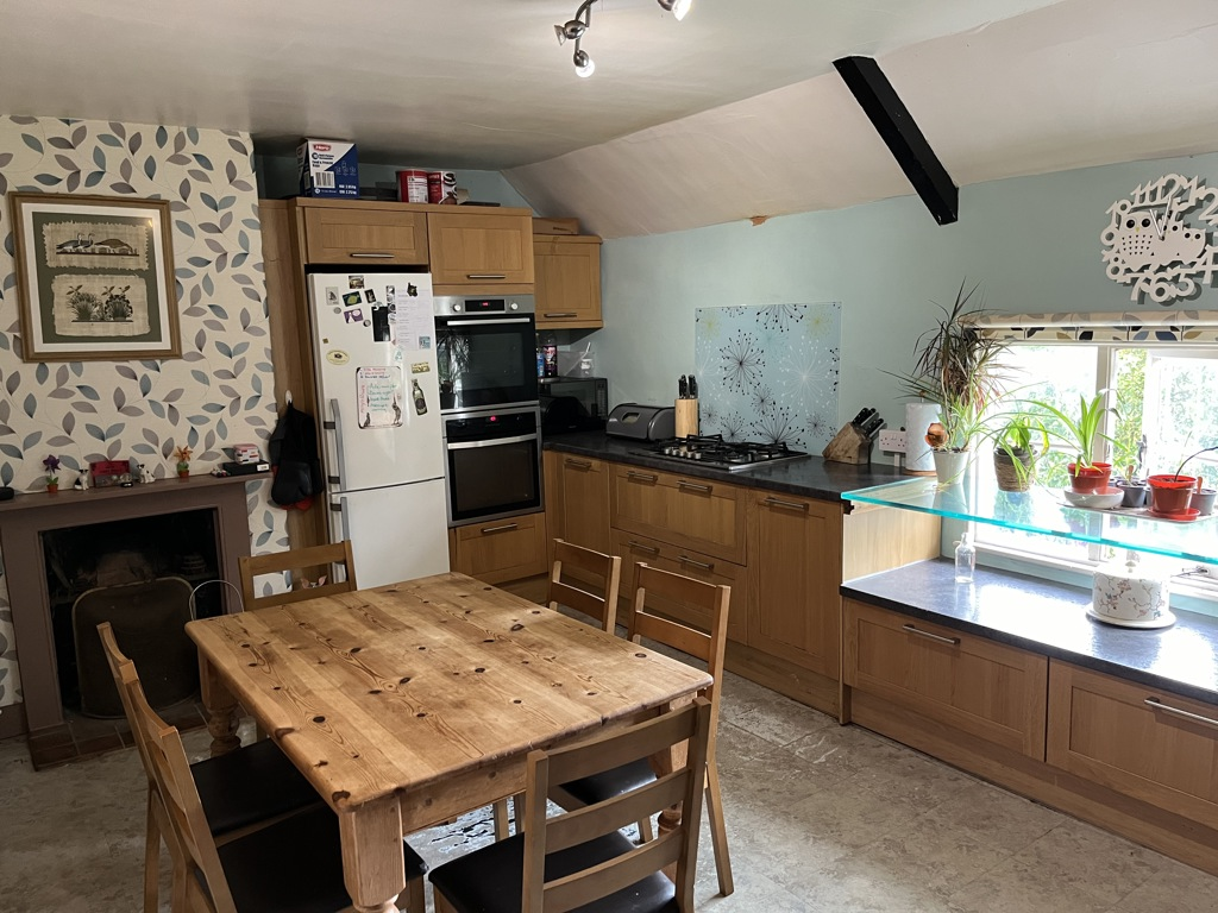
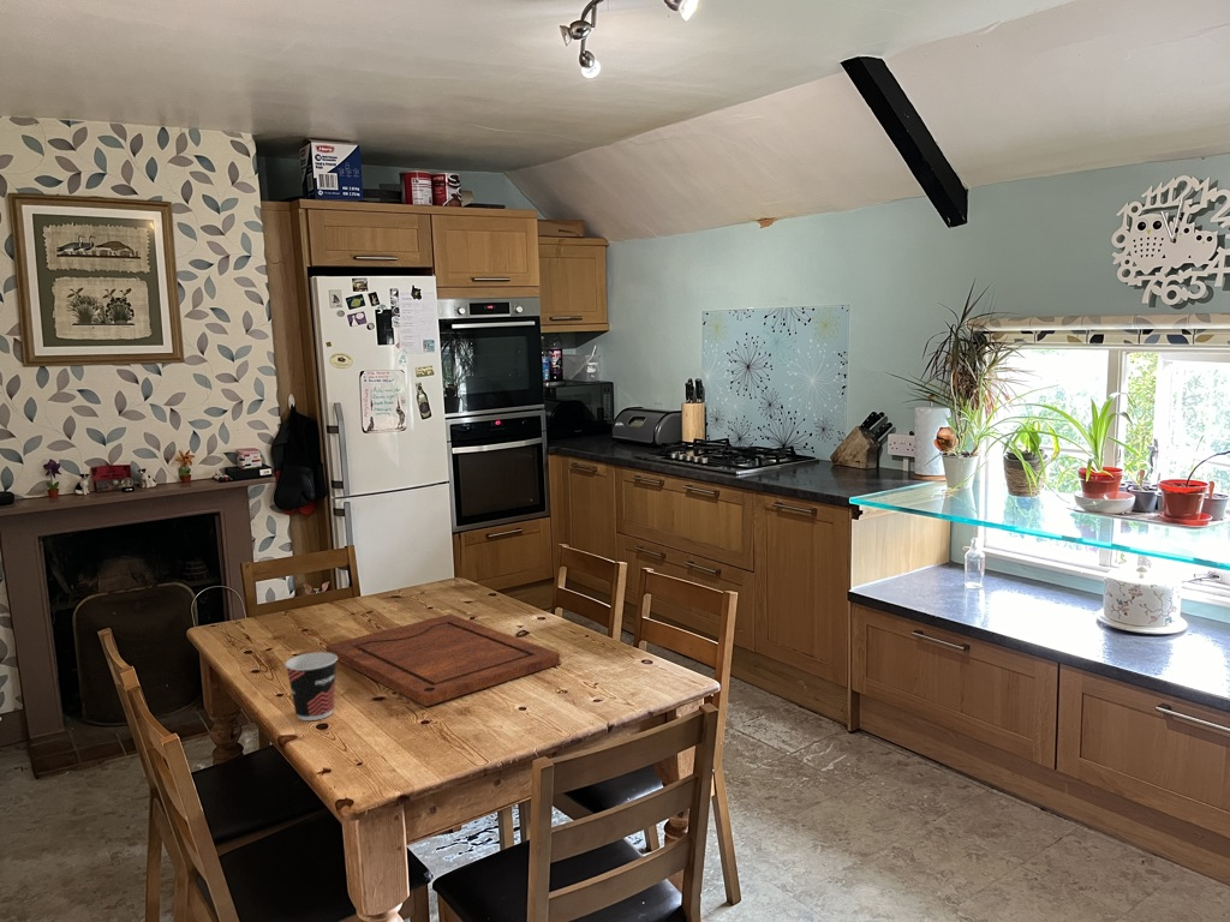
+ cutting board [324,613,561,707]
+ cup [283,651,338,722]
